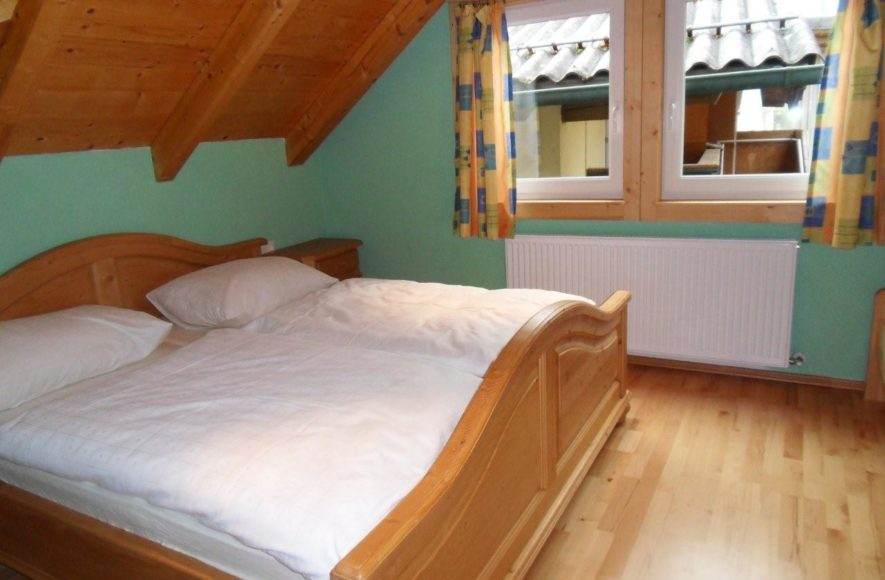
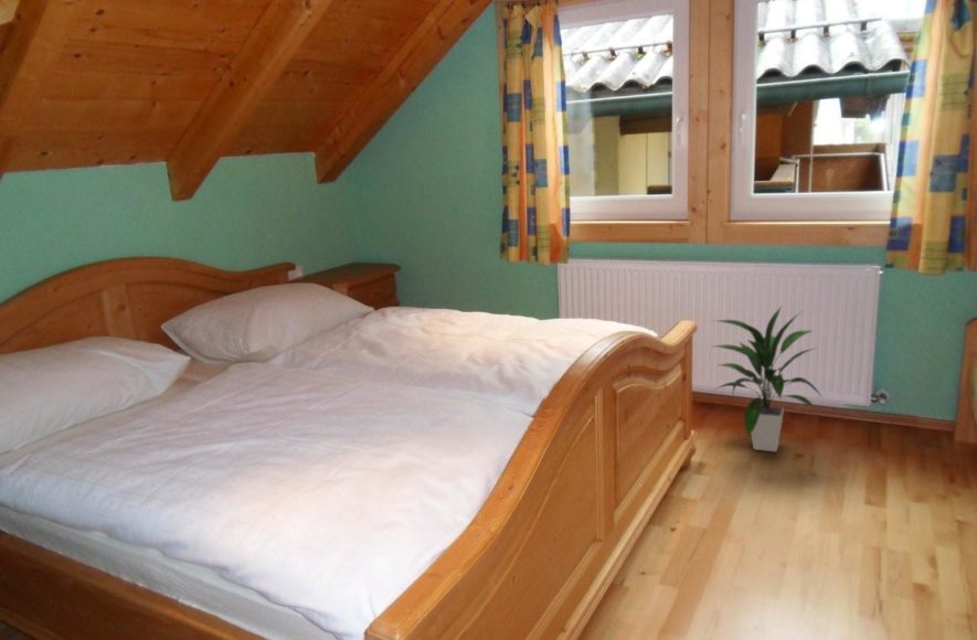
+ indoor plant [708,305,824,452]
